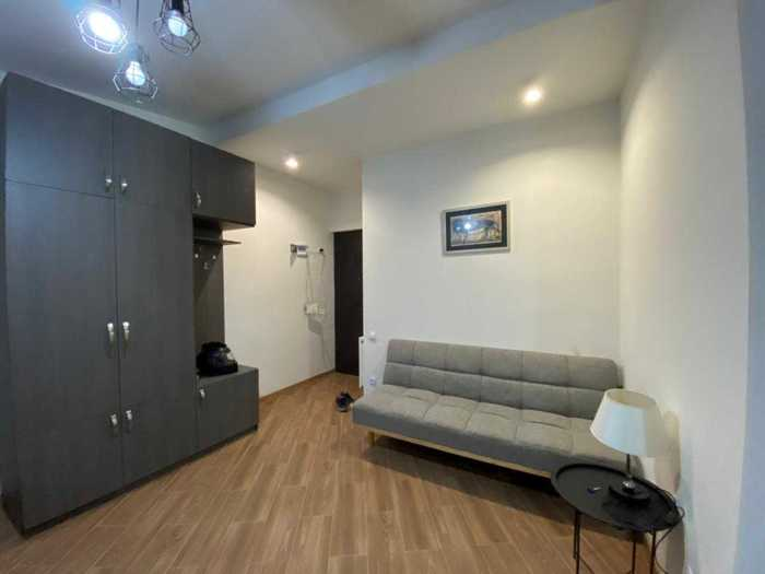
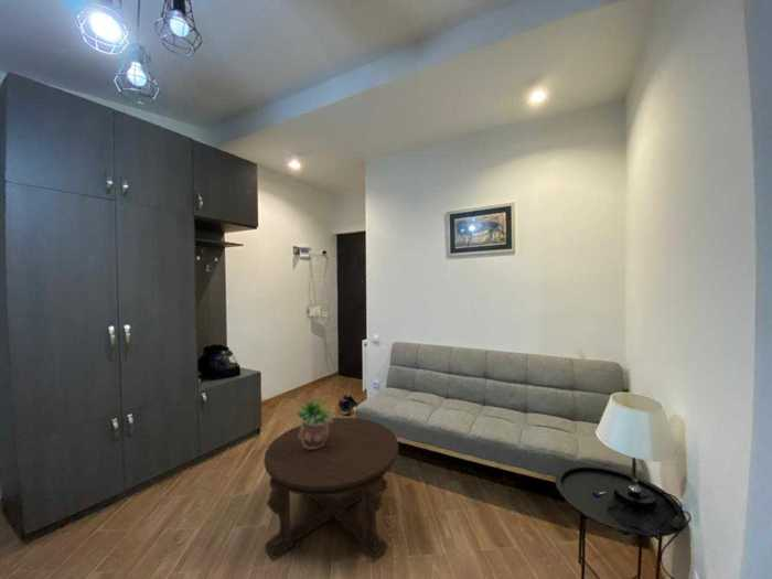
+ coffee table [262,417,399,559]
+ potted plant [293,396,336,449]
